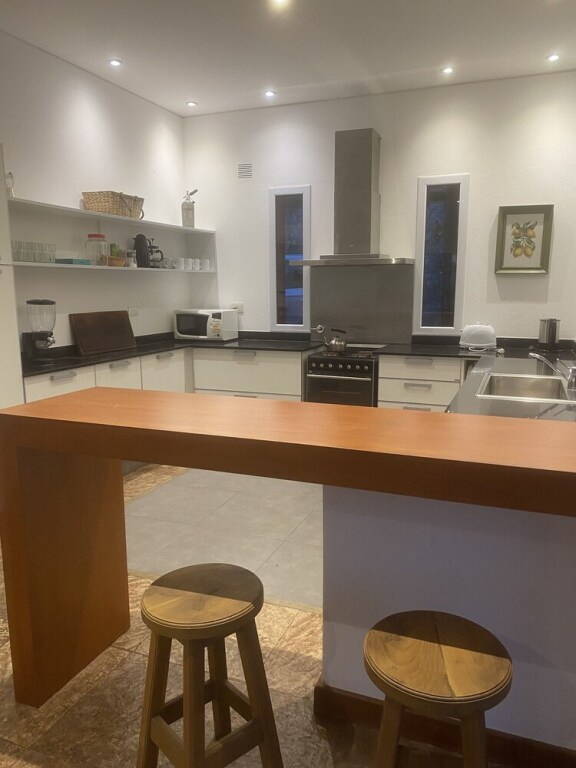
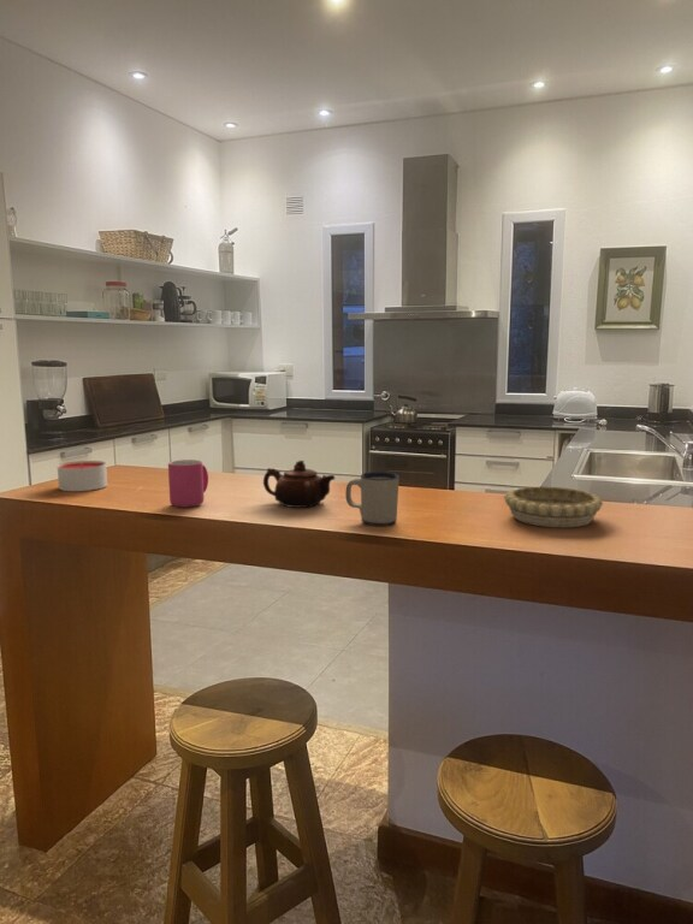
+ candle [57,460,108,492]
+ decorative bowl [503,486,604,528]
+ mug [167,458,209,508]
+ mug [345,470,401,527]
+ teapot [262,460,336,509]
